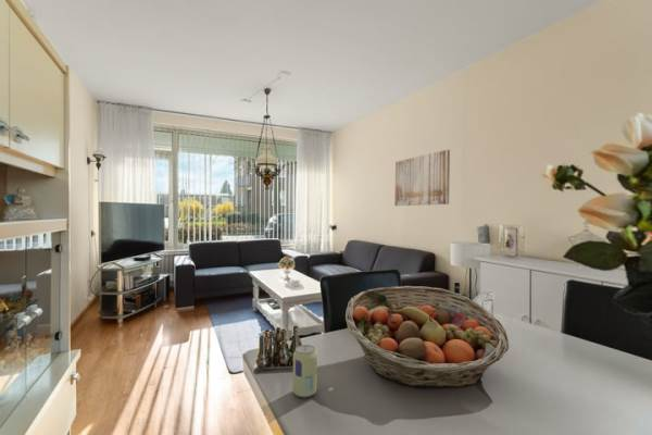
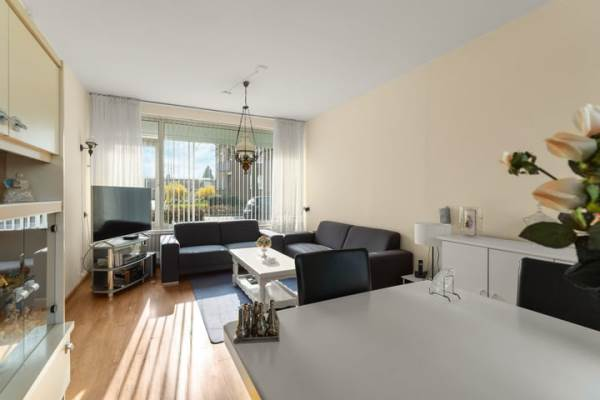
- fruit basket [344,285,510,389]
- beverage can [292,344,318,398]
- wall art [393,149,451,207]
